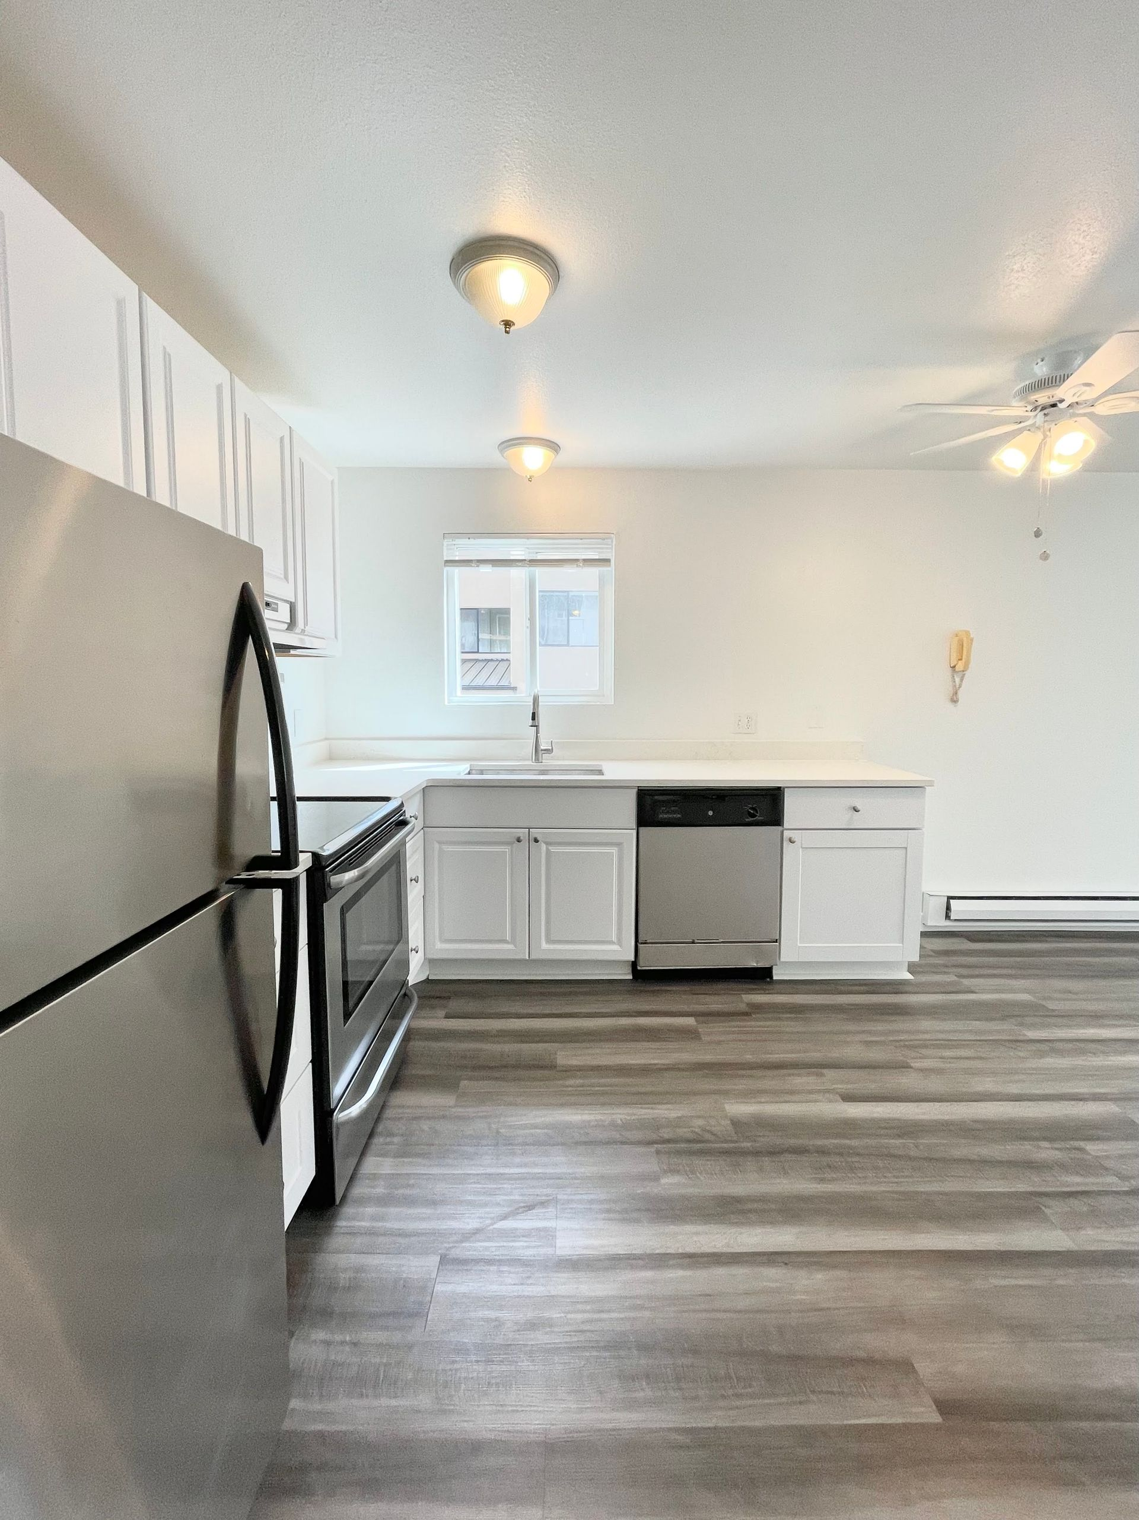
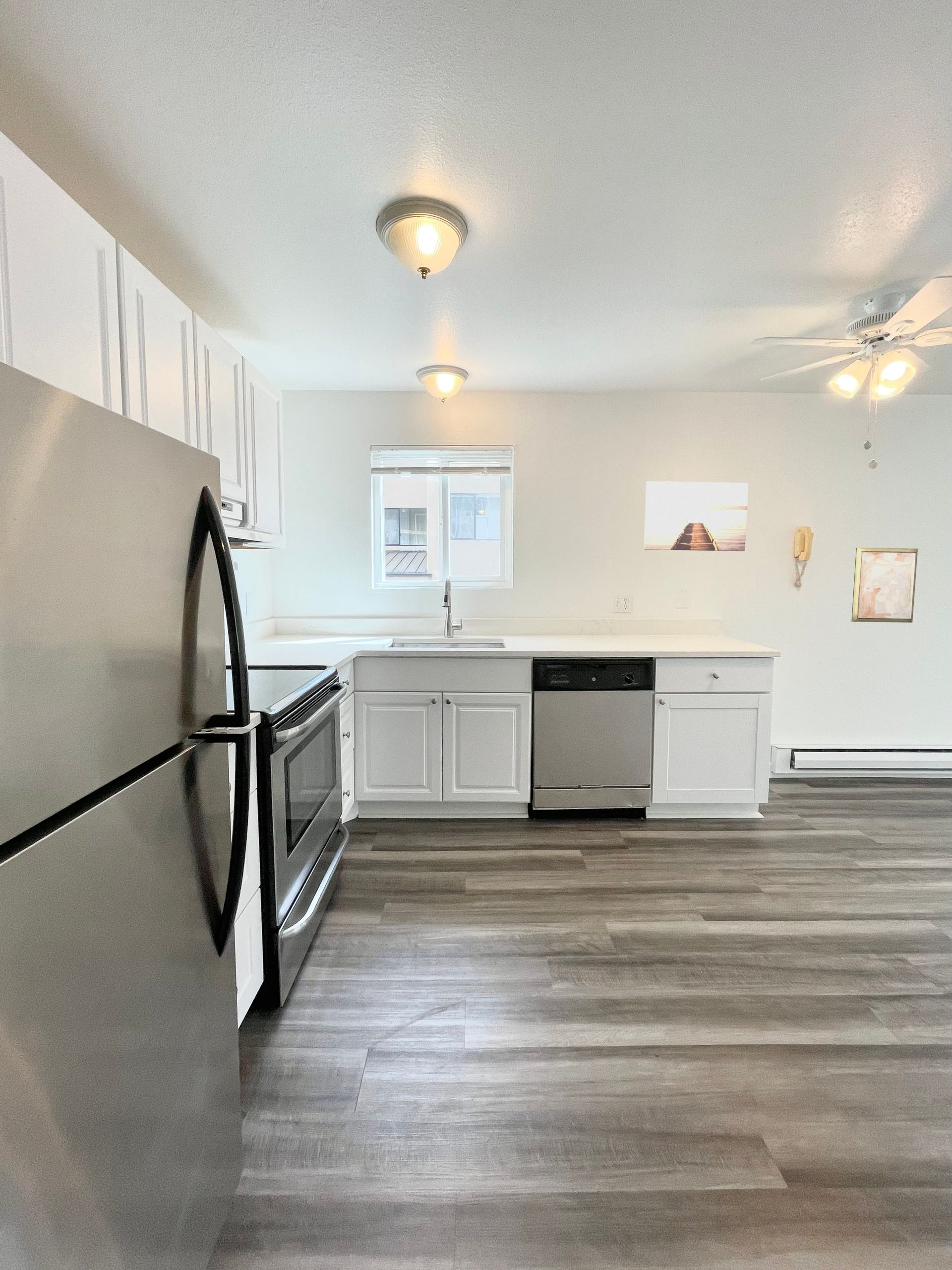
+ wall art [851,547,918,623]
+ wall art [644,481,749,552]
